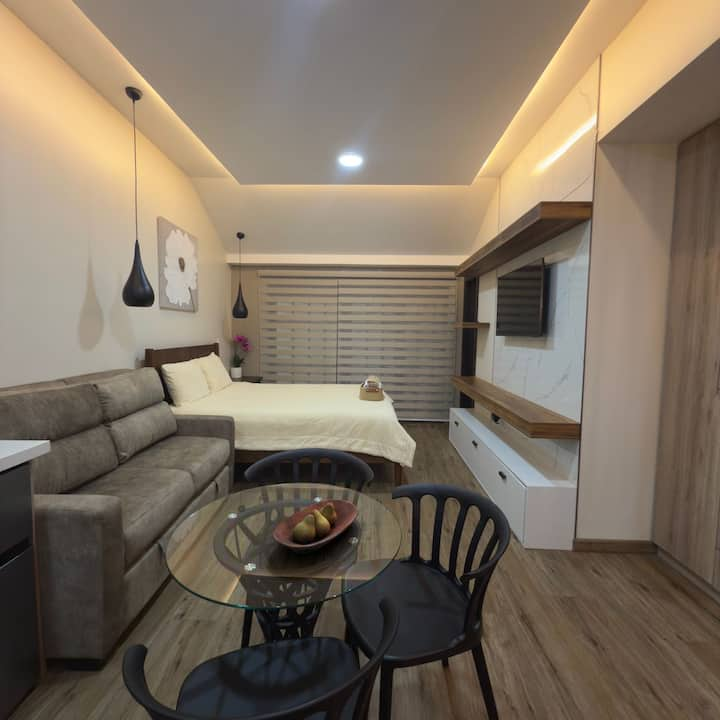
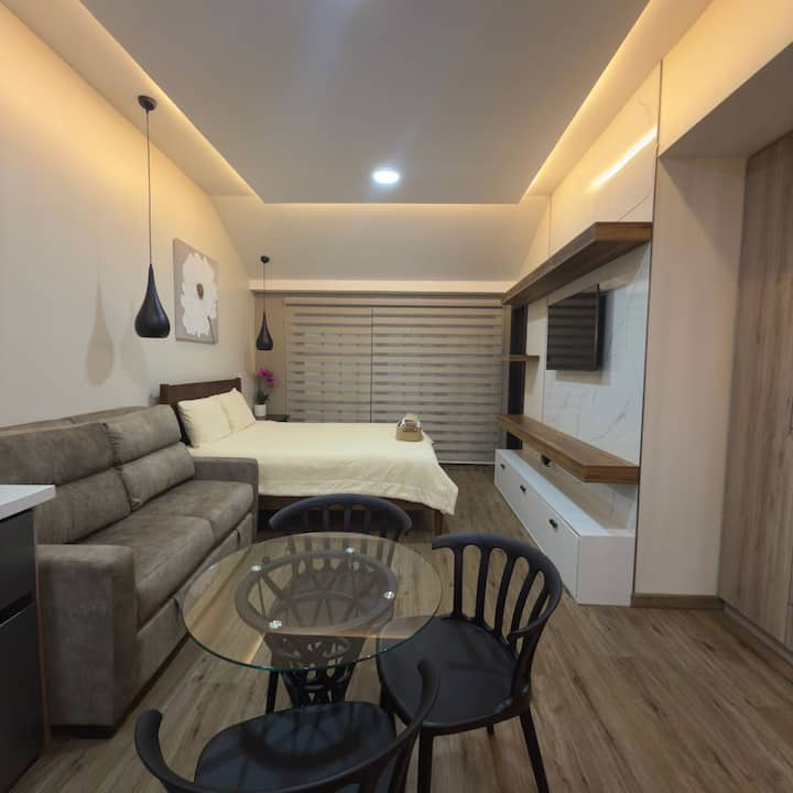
- fruit bowl [272,498,359,555]
